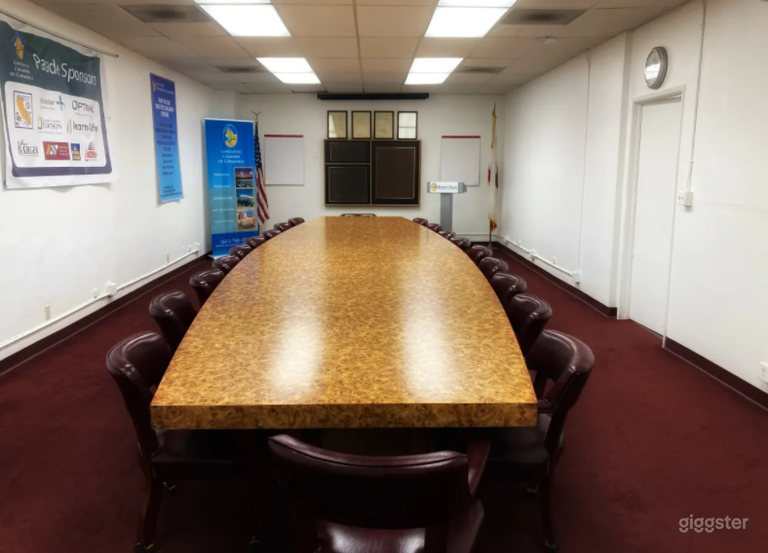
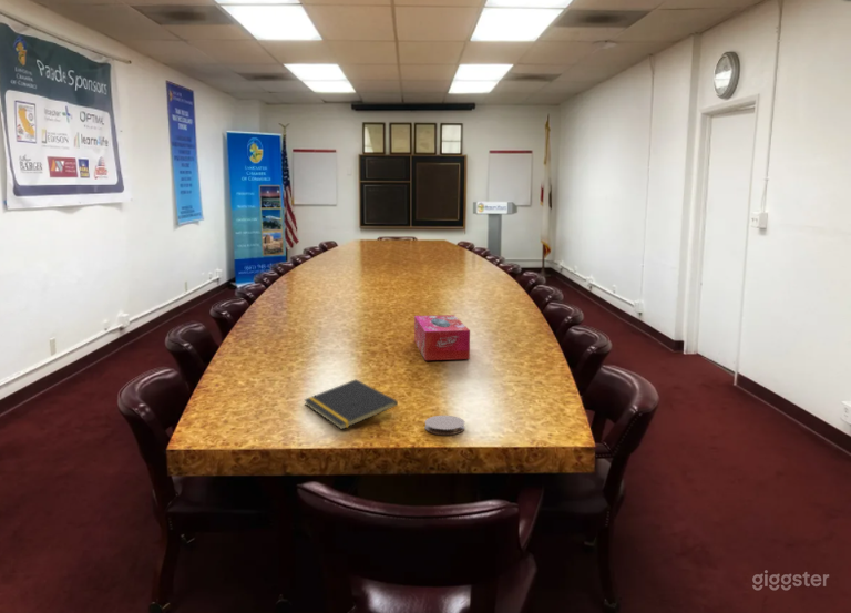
+ coaster [424,415,465,436]
+ tissue box [413,314,471,361]
+ notepad [303,378,399,430]
